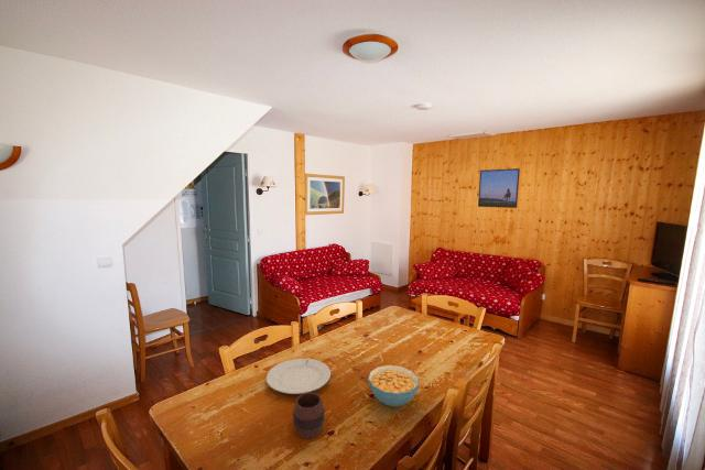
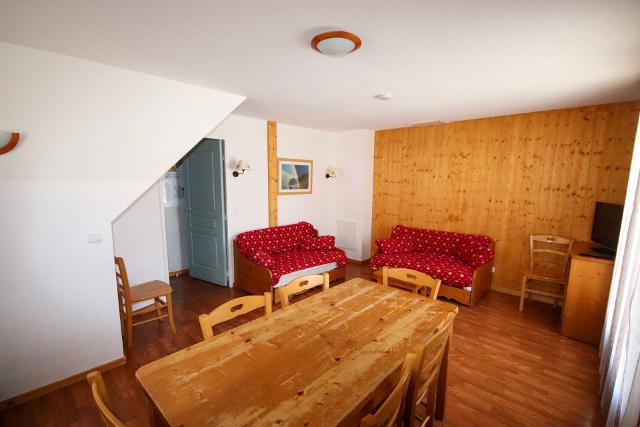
- chinaware [265,358,332,395]
- cup [292,392,325,439]
- cereal bowl [367,364,420,407]
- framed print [477,167,521,209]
